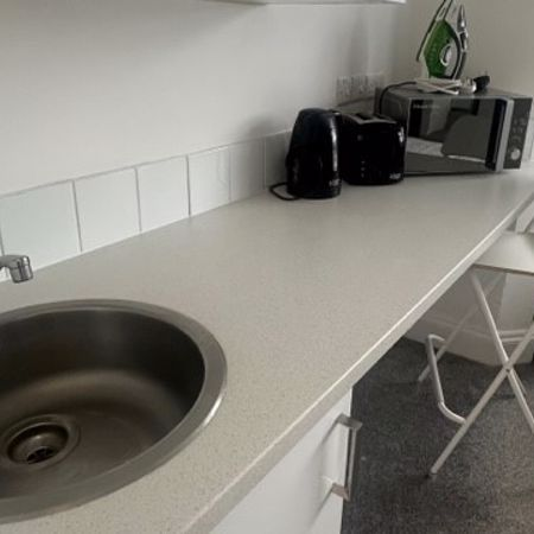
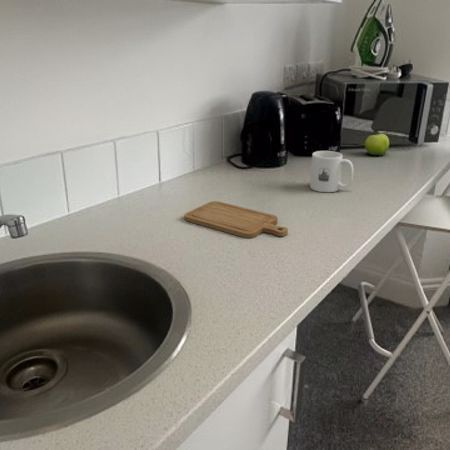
+ fruit [364,132,390,157]
+ chopping board [183,200,289,239]
+ mug [309,150,355,193]
